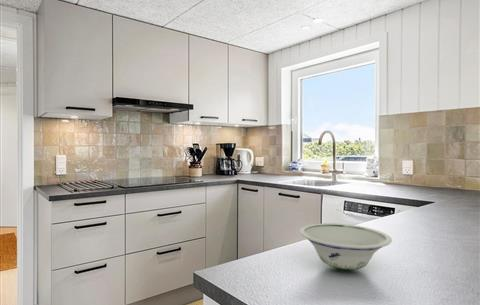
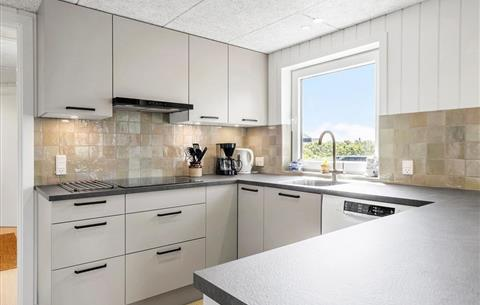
- bowl [298,222,393,271]
